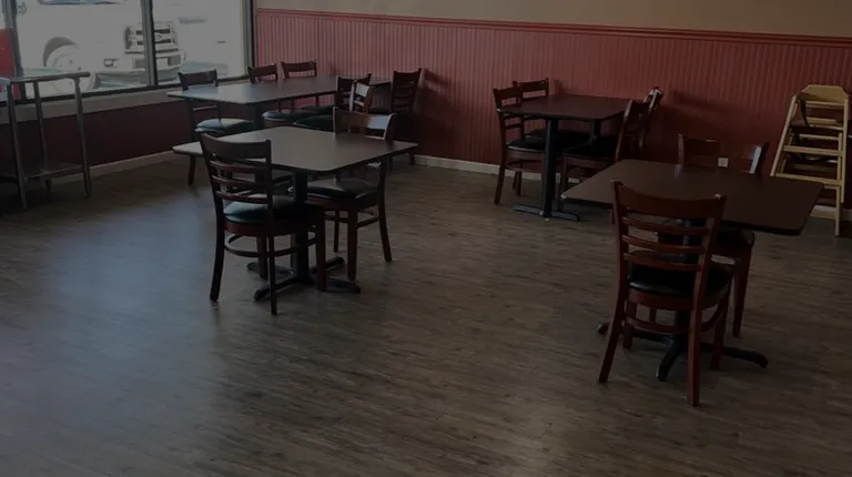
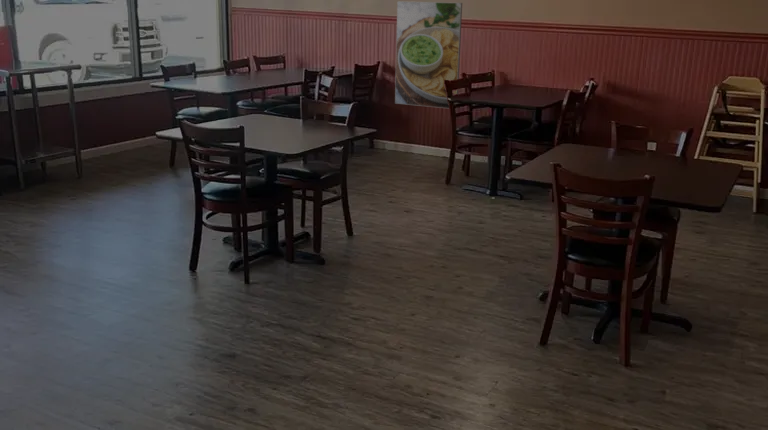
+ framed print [394,0,463,110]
